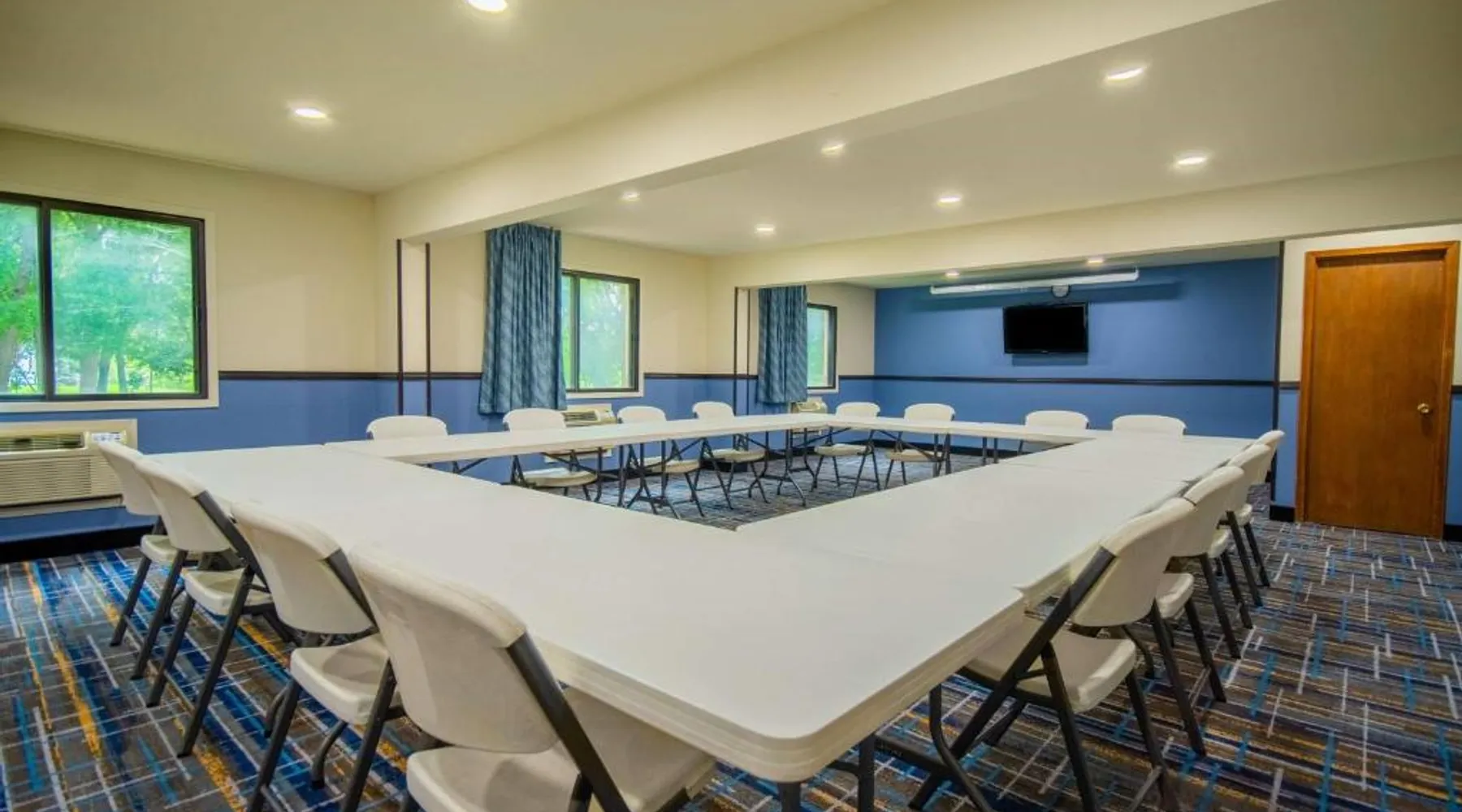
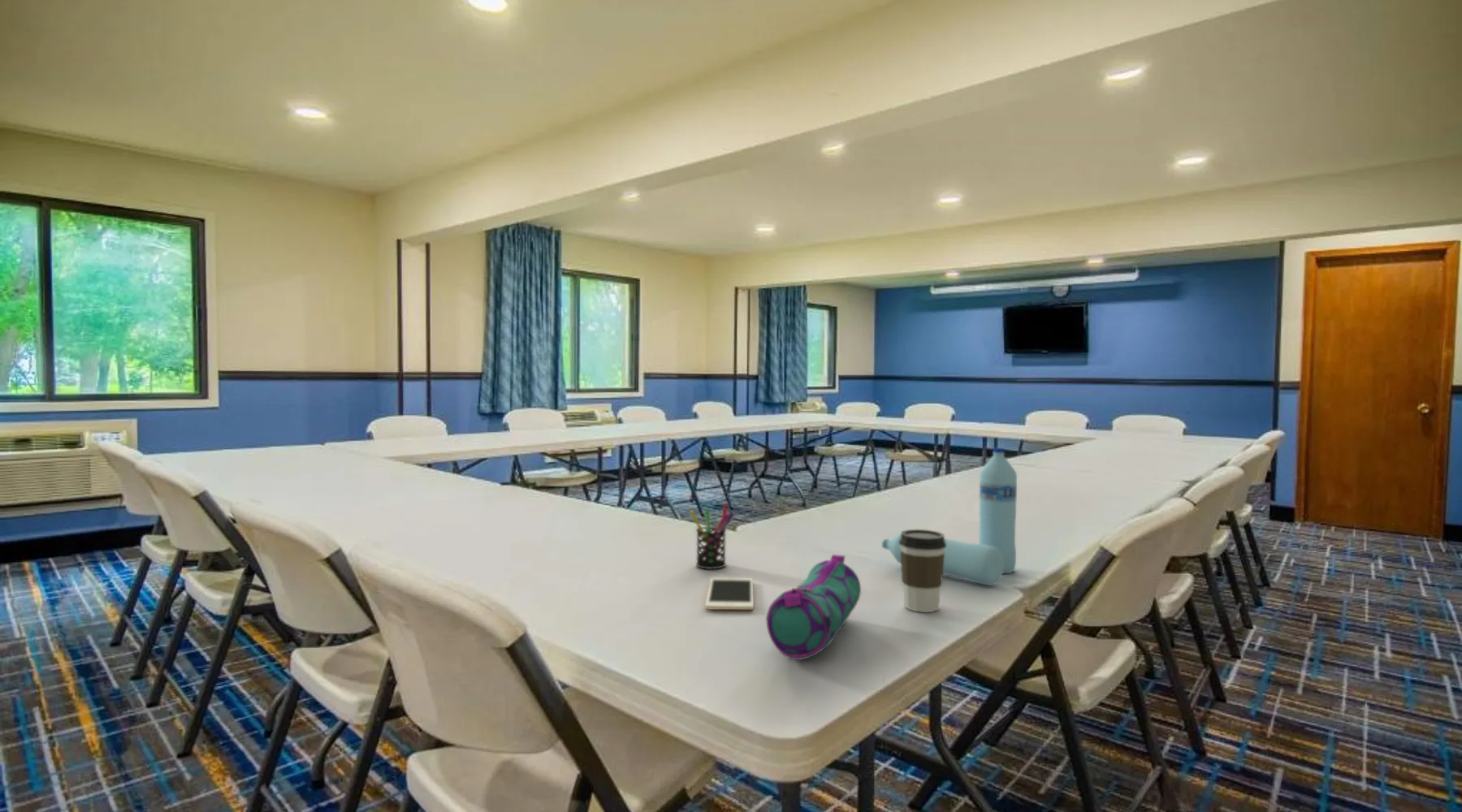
+ pen holder [689,502,735,570]
+ water bottle [881,447,1018,586]
+ pencil case [765,554,862,661]
+ coffee cup [899,529,946,613]
+ cell phone [704,577,755,611]
